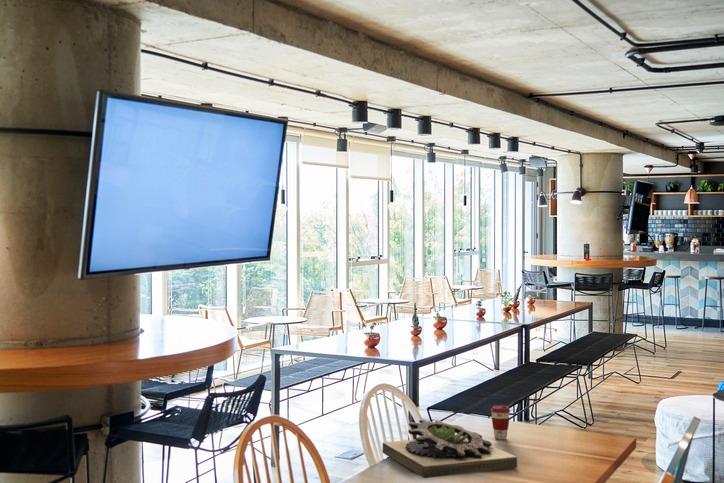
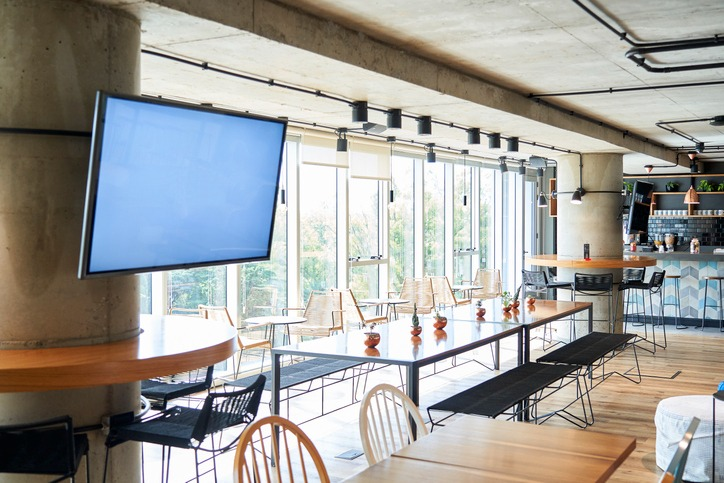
- coffee cup [490,404,511,440]
- succulent planter [382,419,518,479]
